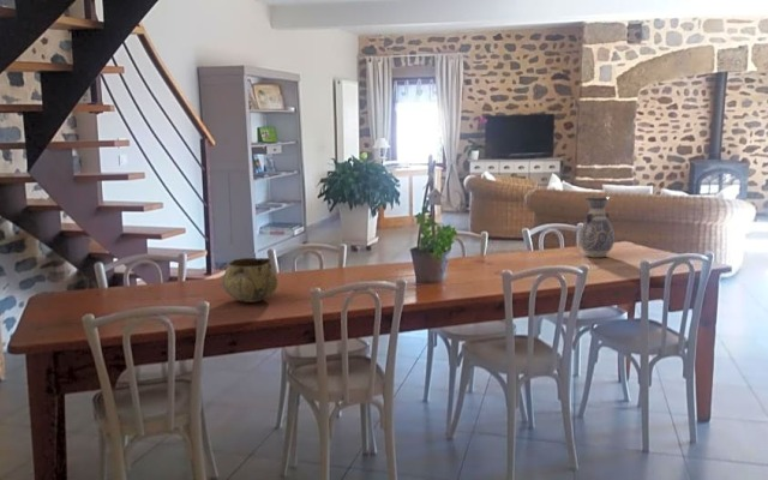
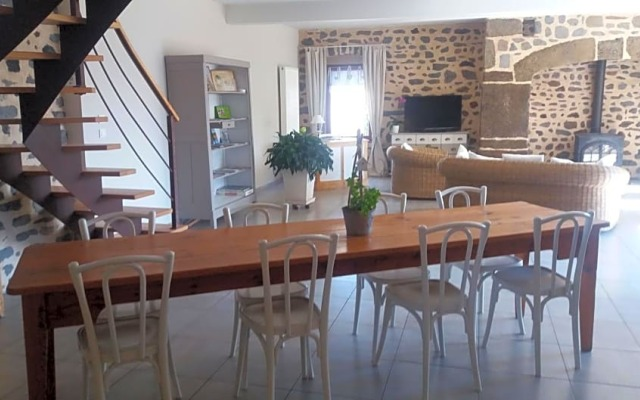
- decorative bowl [221,257,278,304]
- vase [577,196,616,258]
